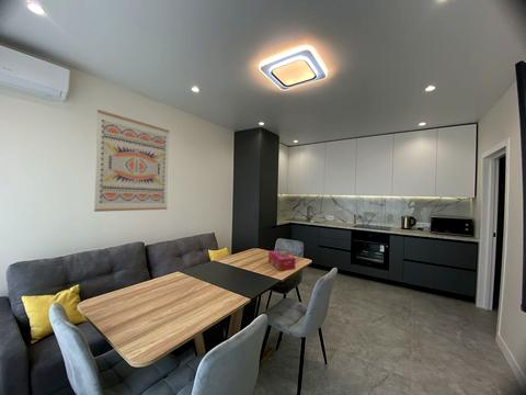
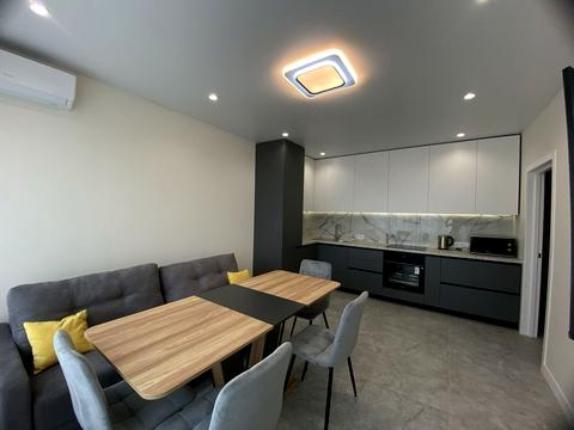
- tissue box [267,249,297,272]
- wall art [93,109,171,213]
